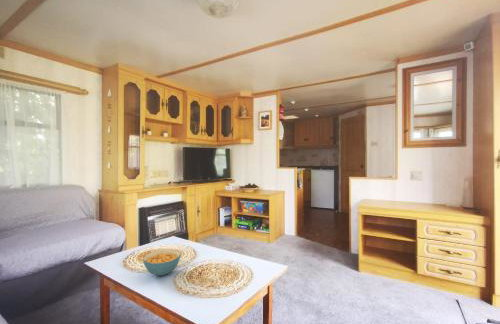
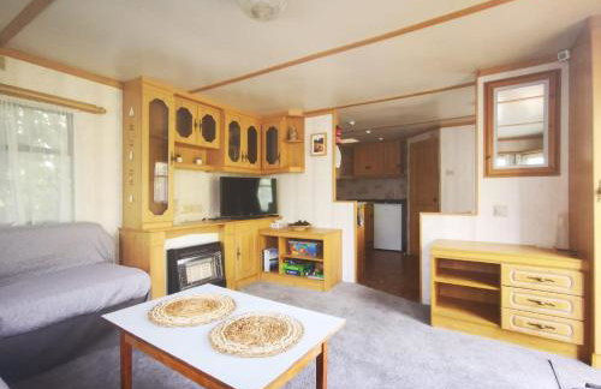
- cereal bowl [142,249,182,277]
